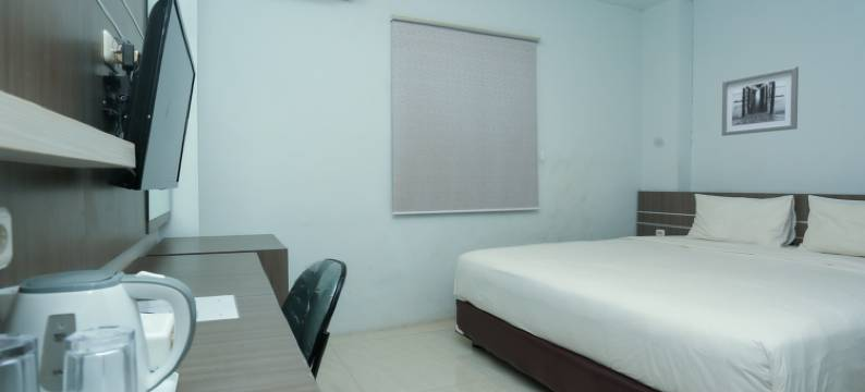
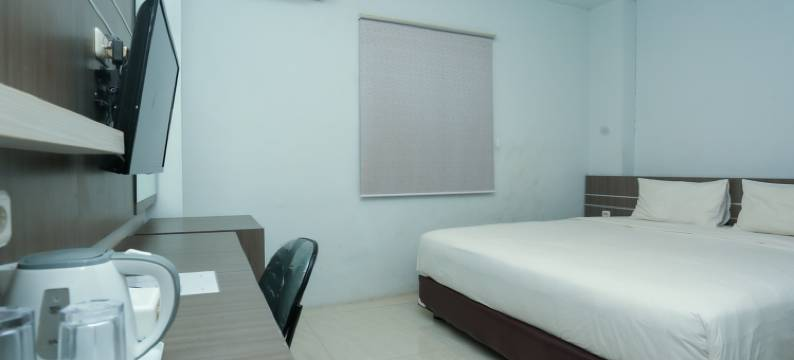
- wall art [721,65,800,137]
